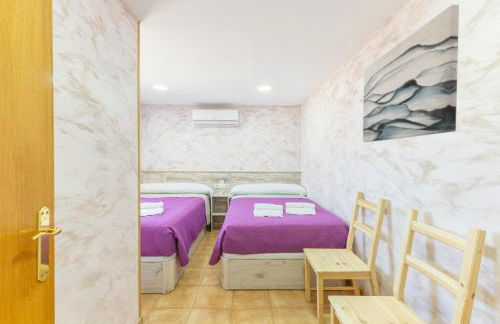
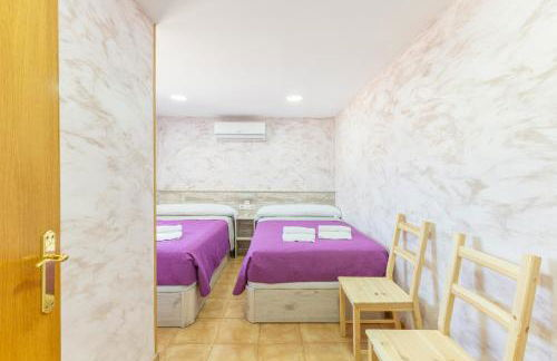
- wall art [362,4,460,143]
